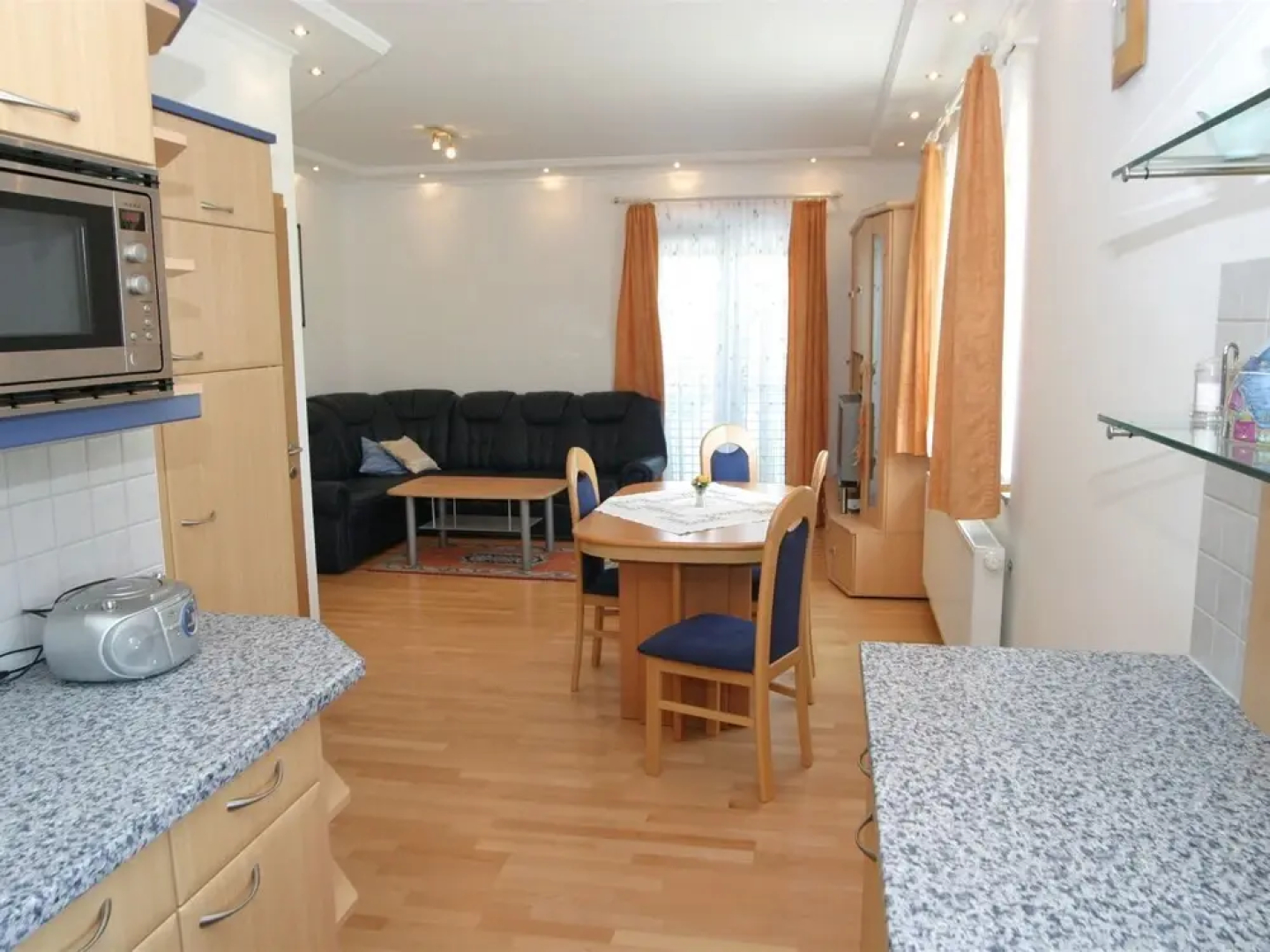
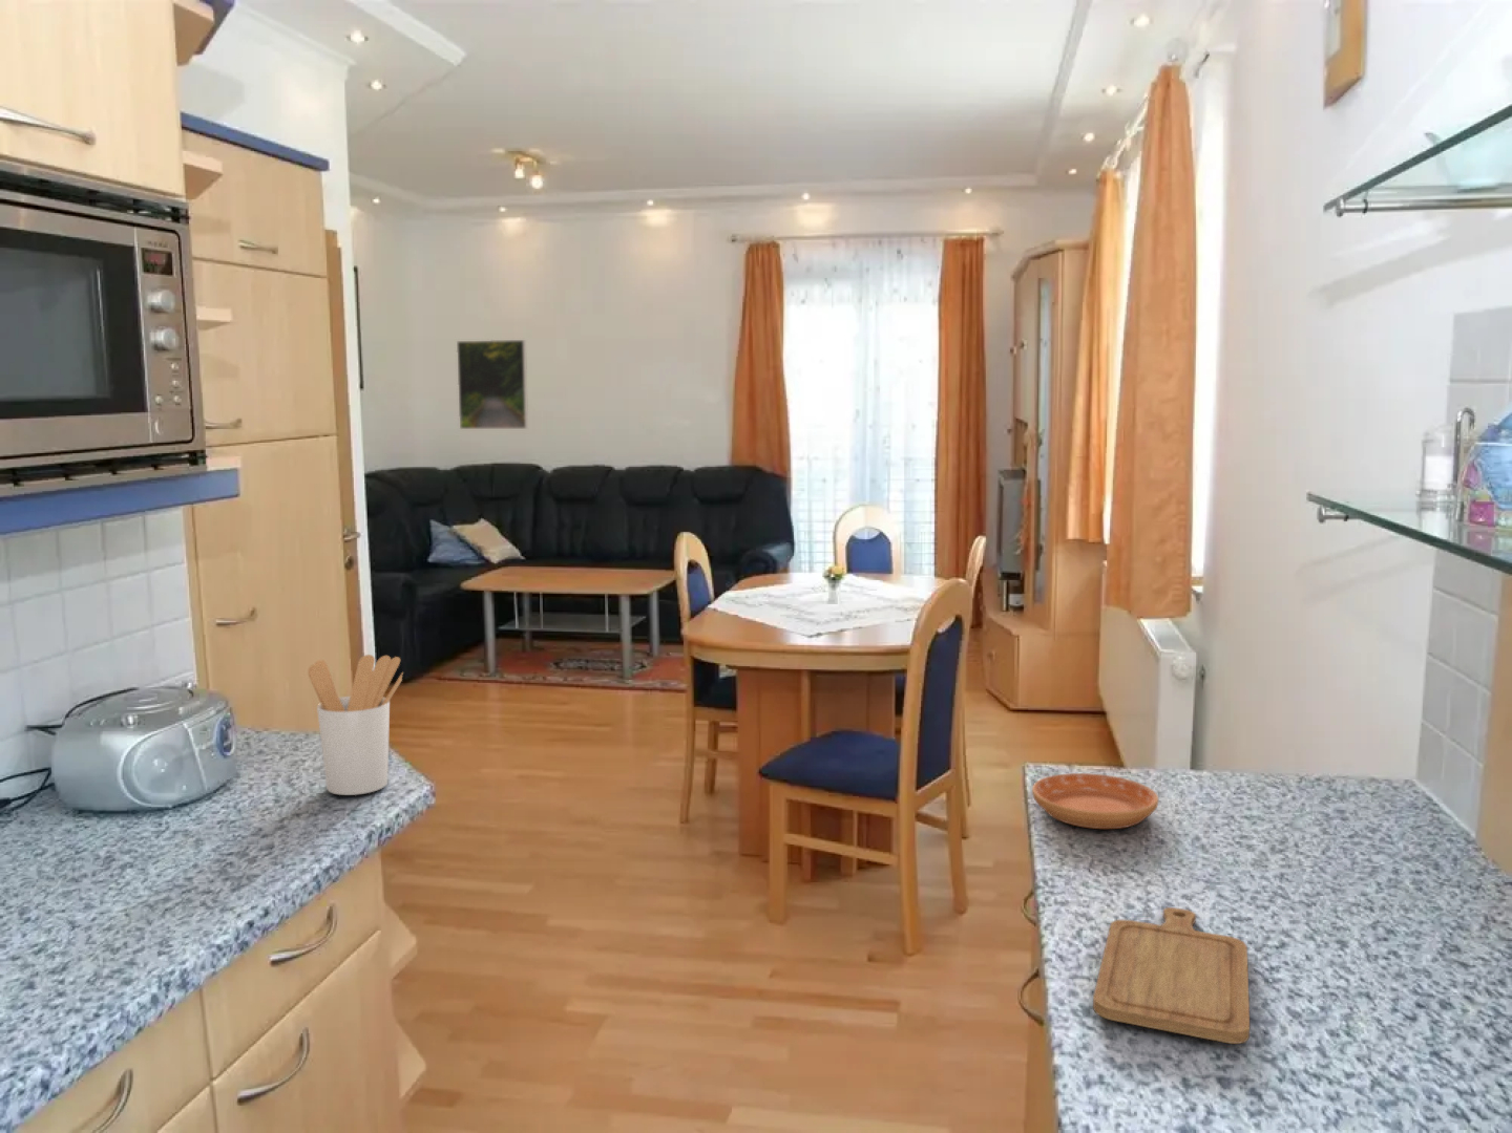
+ chopping board [1092,907,1250,1045]
+ saucer [1031,772,1160,830]
+ utensil holder [307,653,405,796]
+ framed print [456,339,529,430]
